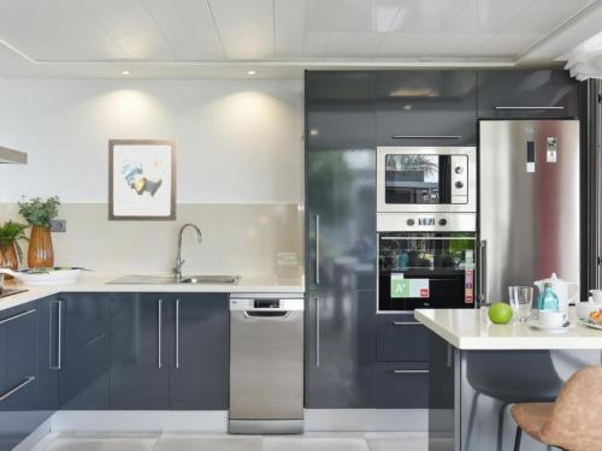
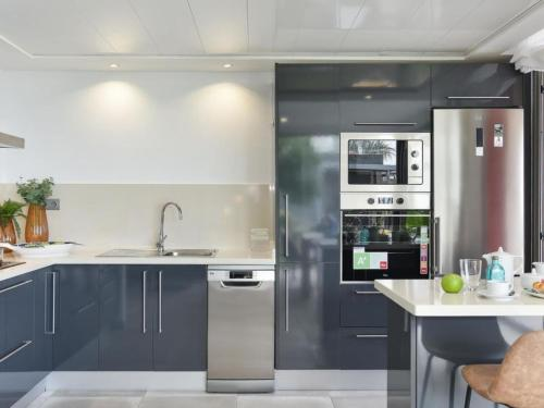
- wall art [107,138,178,222]
